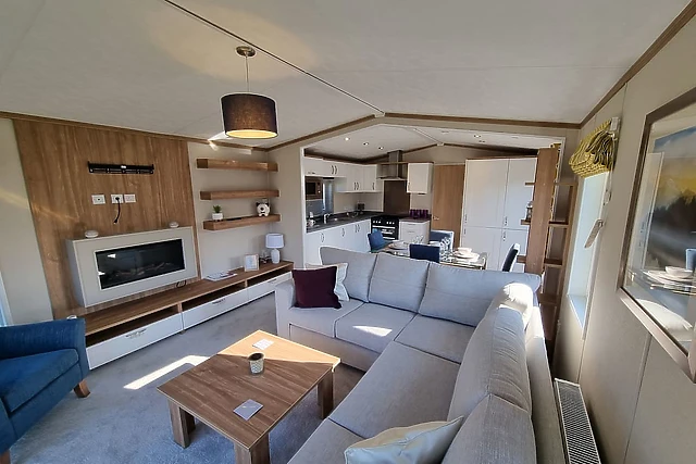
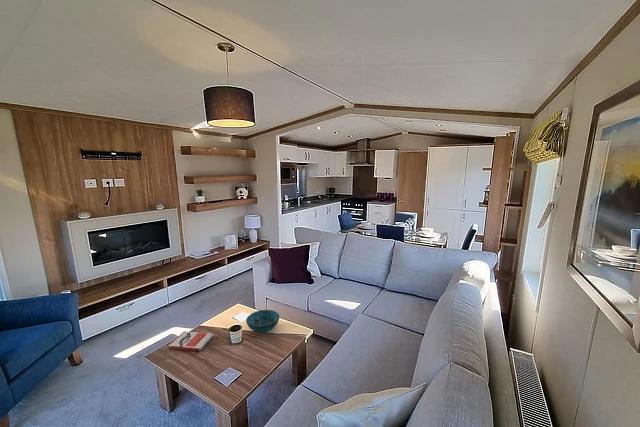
+ book [167,330,214,352]
+ decorative bowl [245,309,280,334]
